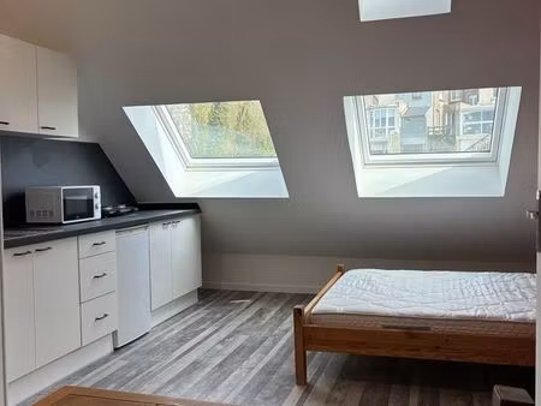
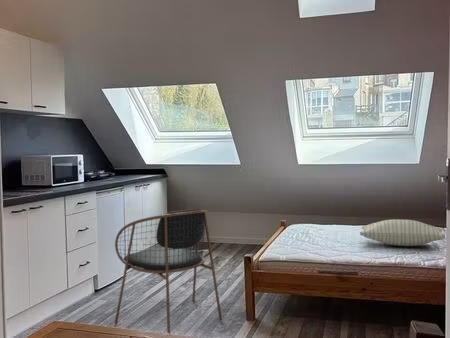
+ dining chair [114,208,223,335]
+ pillow [359,219,446,247]
